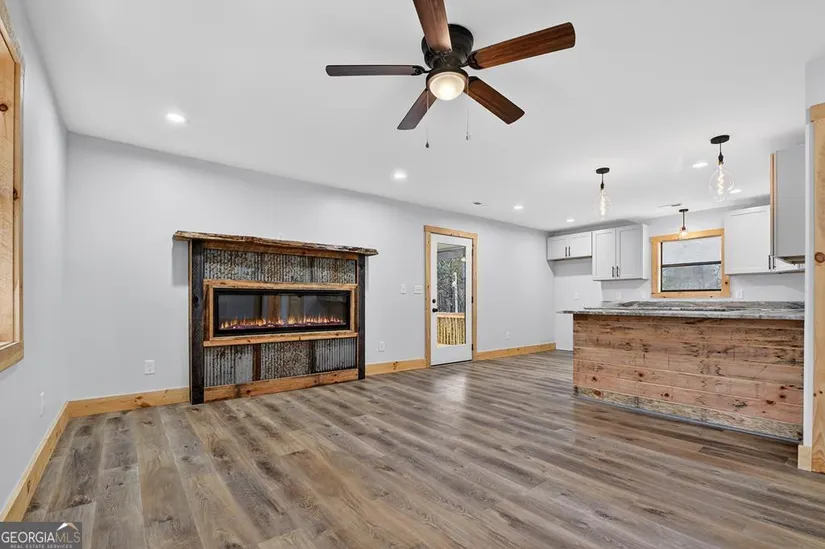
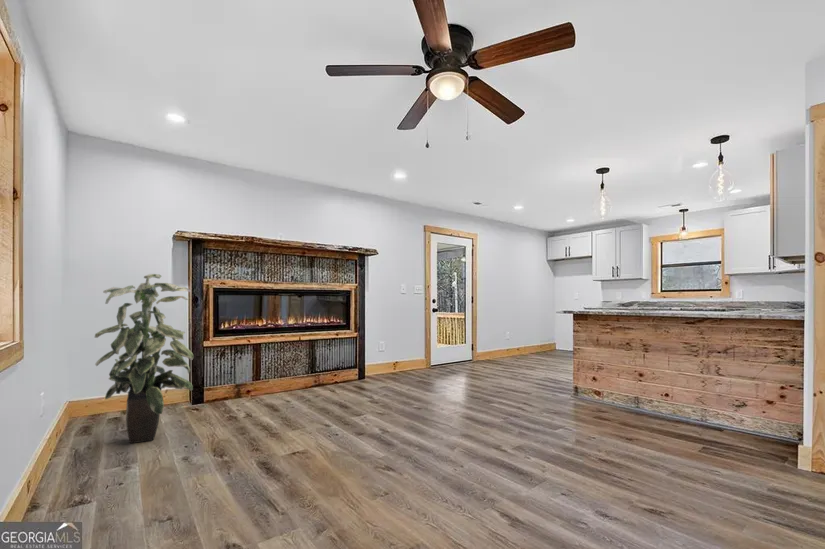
+ indoor plant [94,273,195,444]
